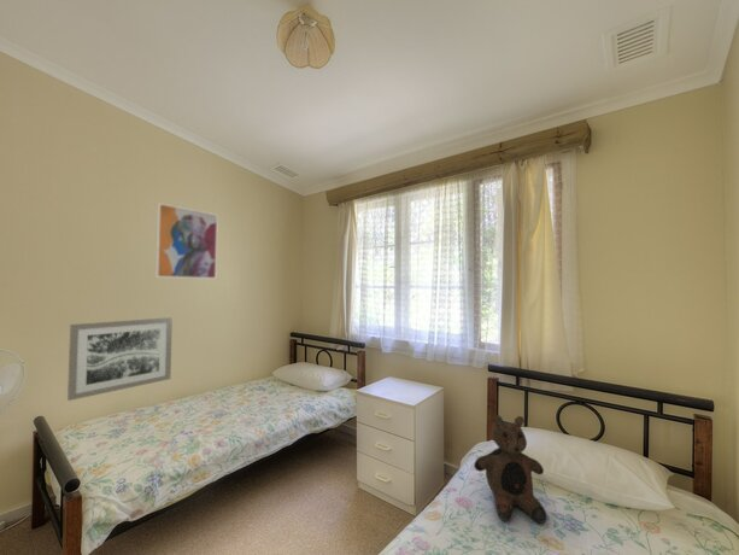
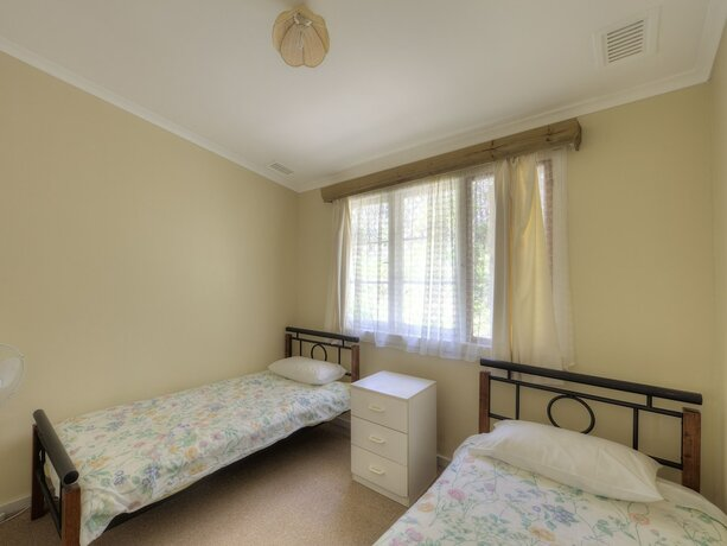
- wall art [154,201,219,280]
- teddy bear [473,414,549,525]
- wall art [66,316,174,402]
